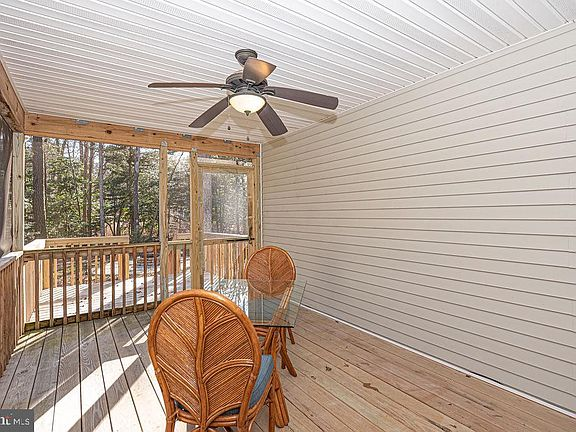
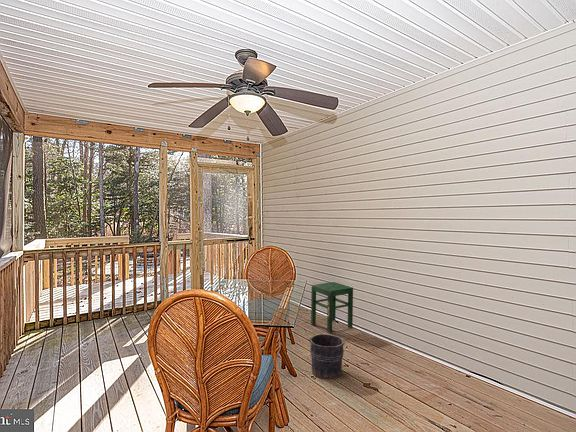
+ stool [310,281,354,334]
+ bucket [308,333,346,380]
